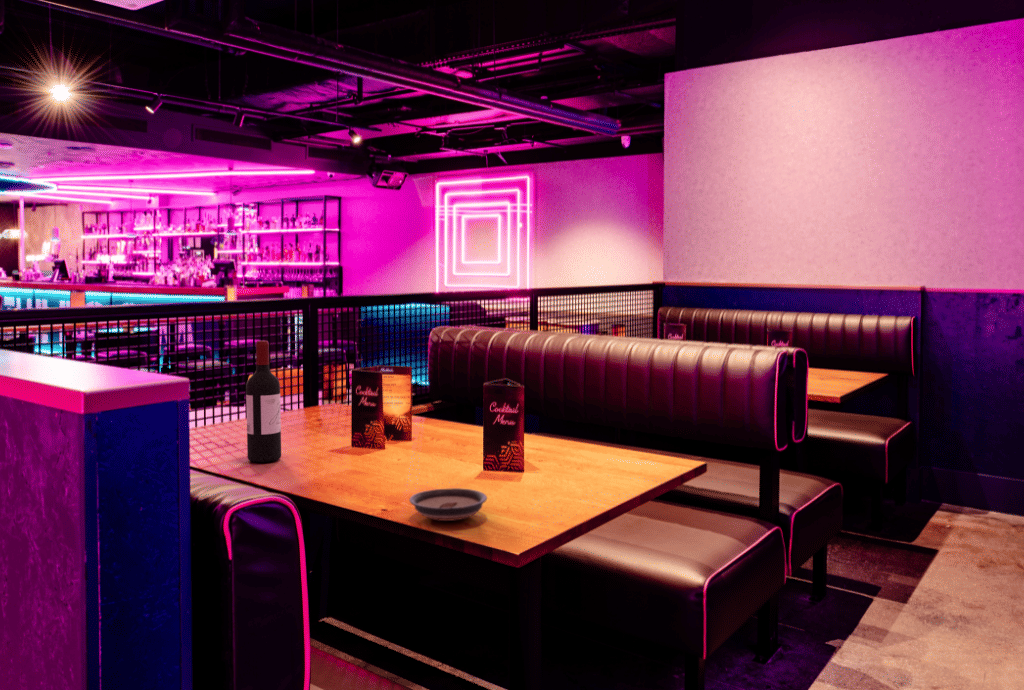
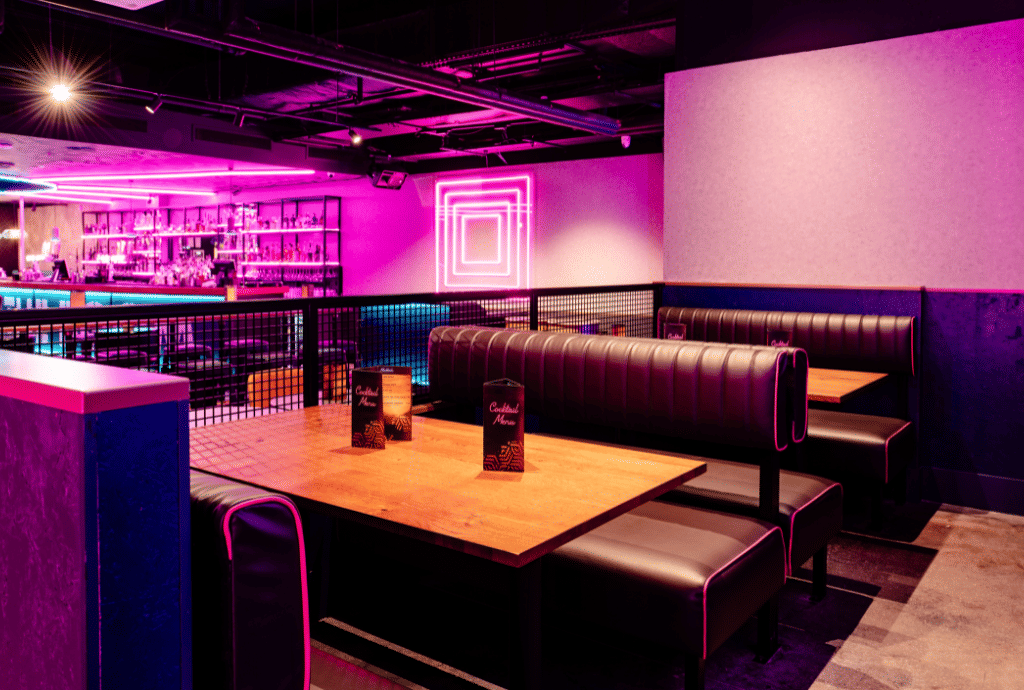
- wine bottle [245,340,282,463]
- saucer [408,487,488,522]
